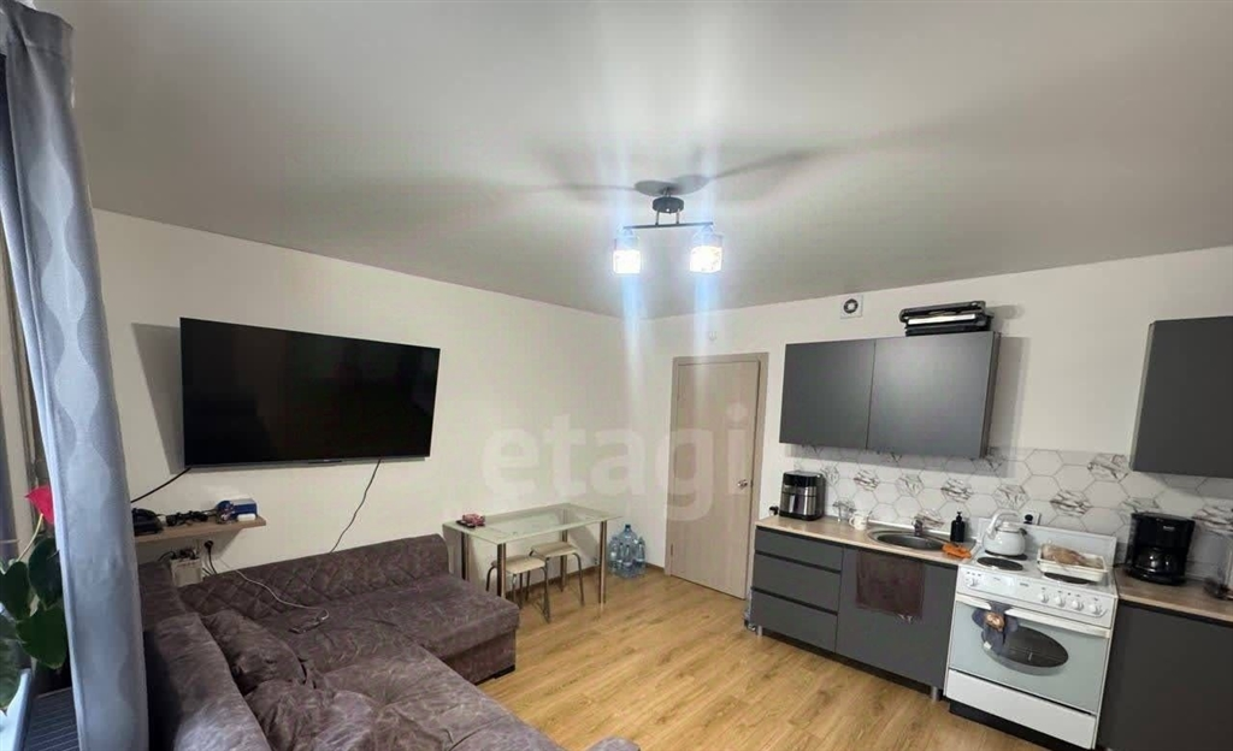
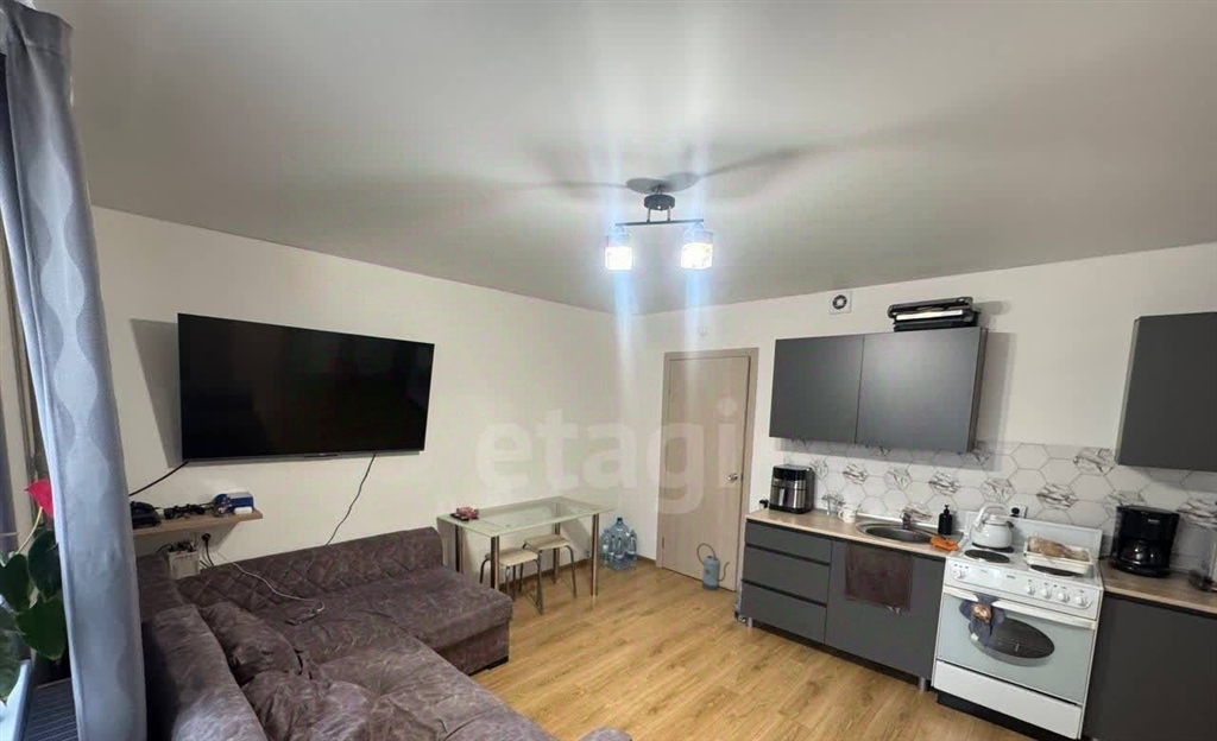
+ watering can [695,542,731,591]
